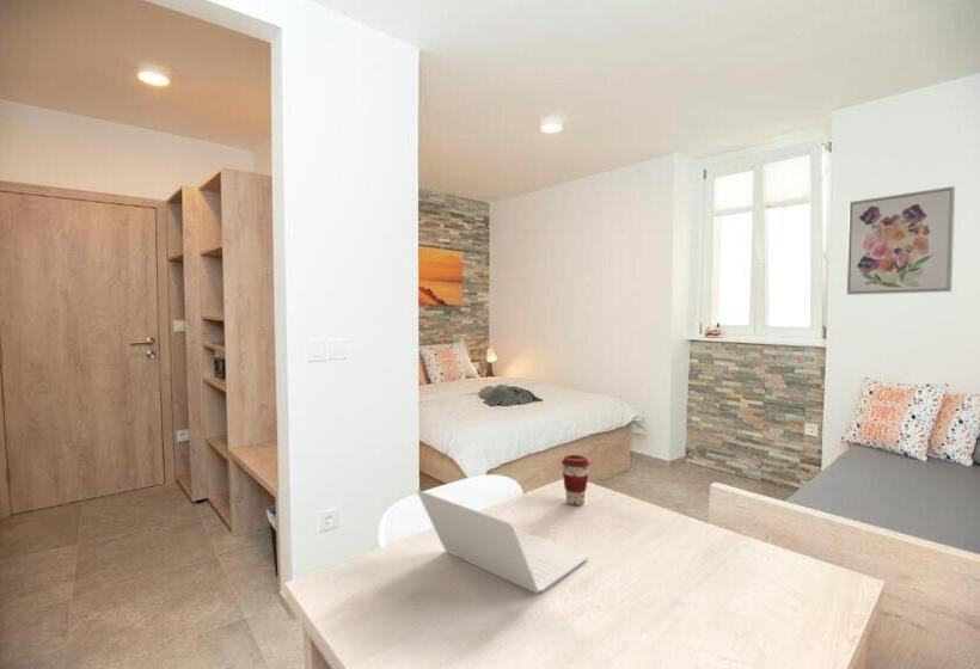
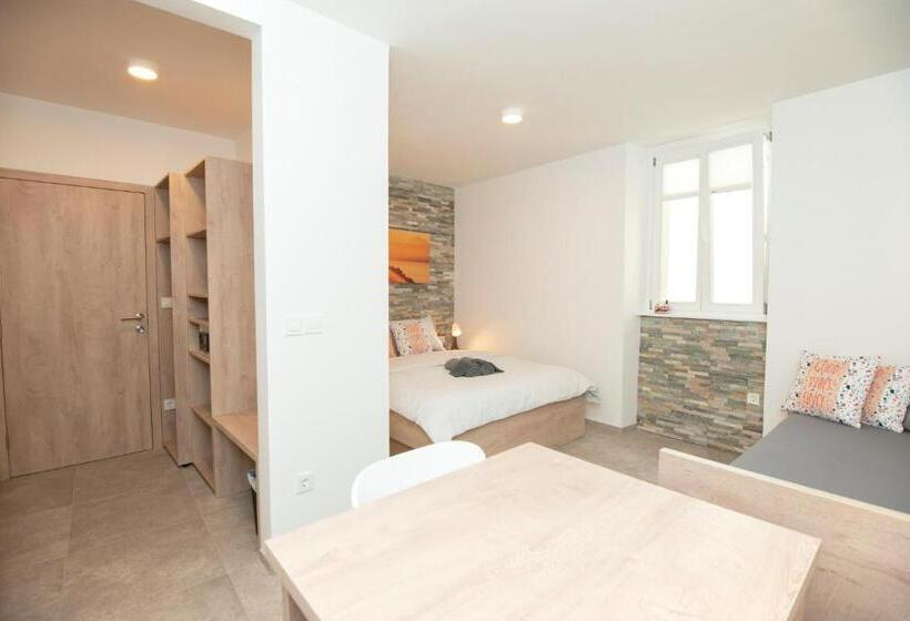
- coffee cup [561,454,592,507]
- laptop [416,489,589,595]
- wall art [846,185,956,296]
